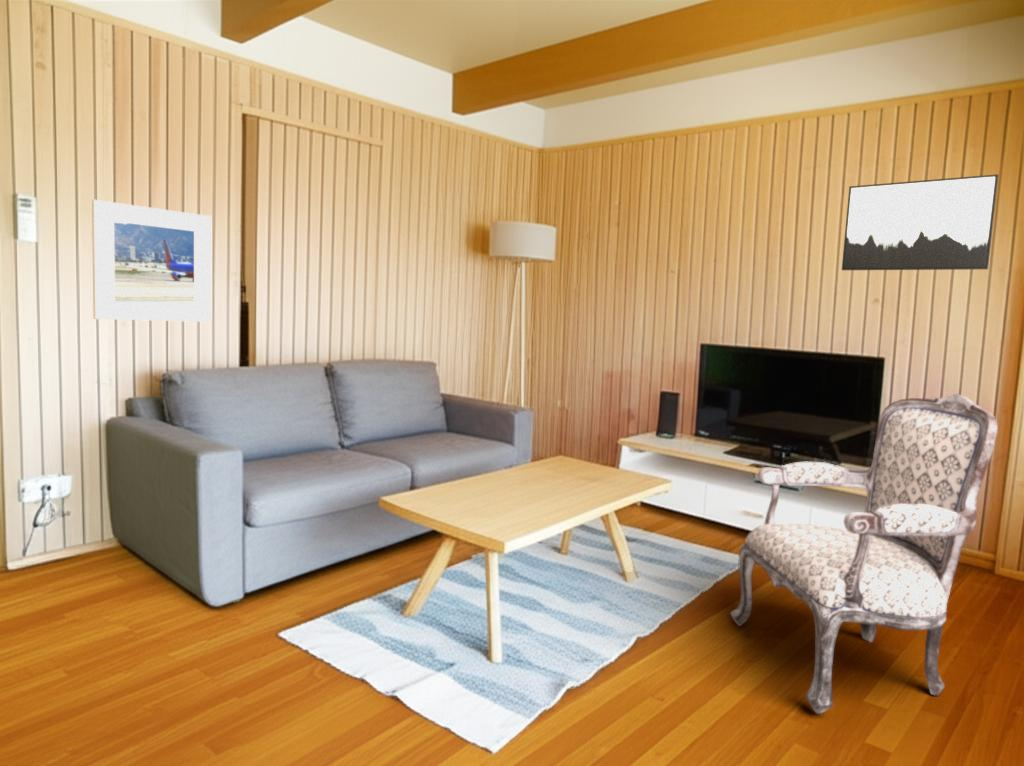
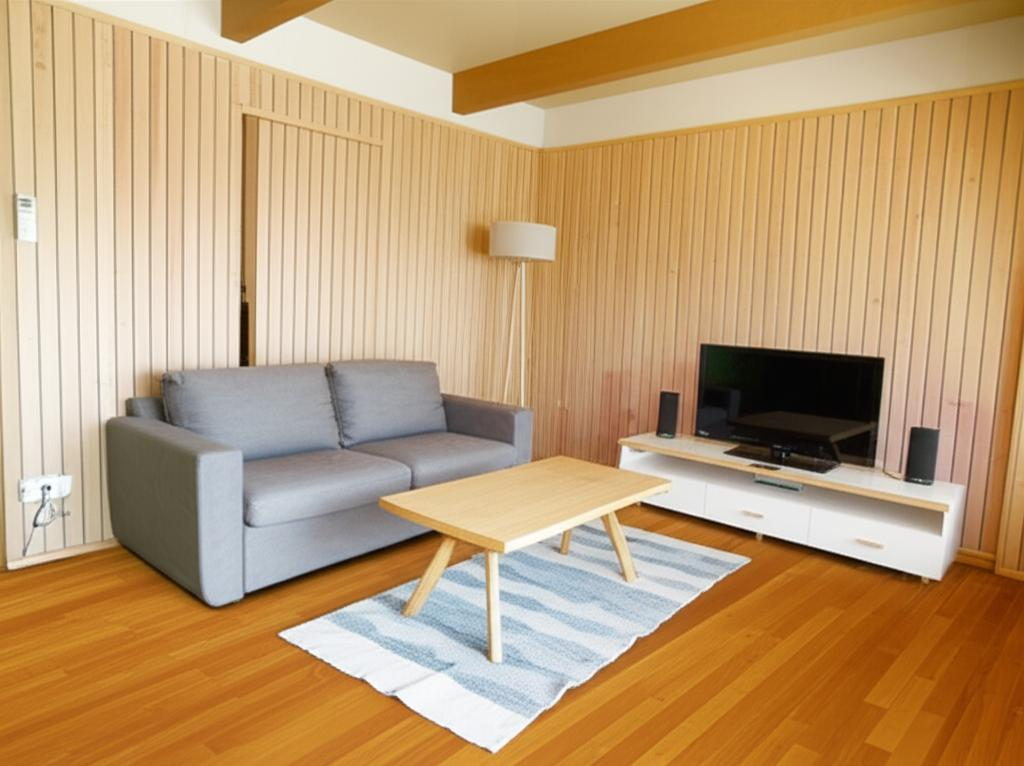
- armchair [729,393,999,715]
- wall art [841,173,1000,271]
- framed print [91,199,213,323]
